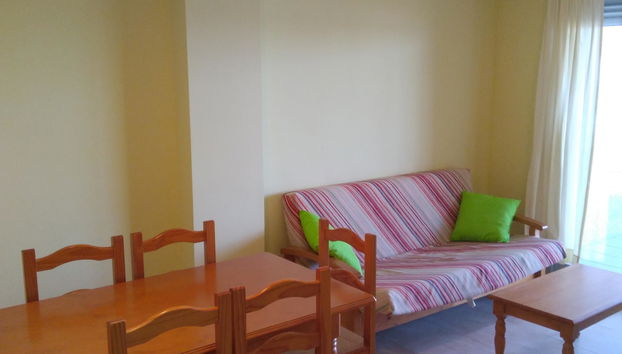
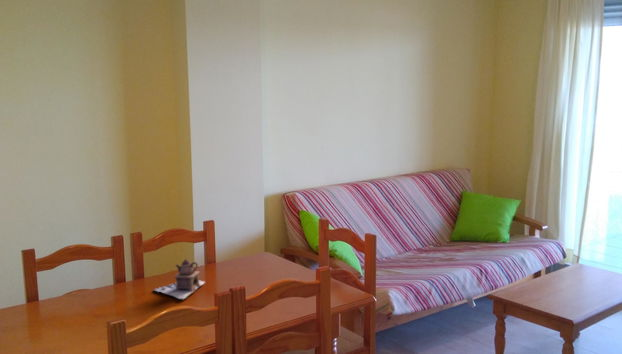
+ teapot [152,258,206,301]
